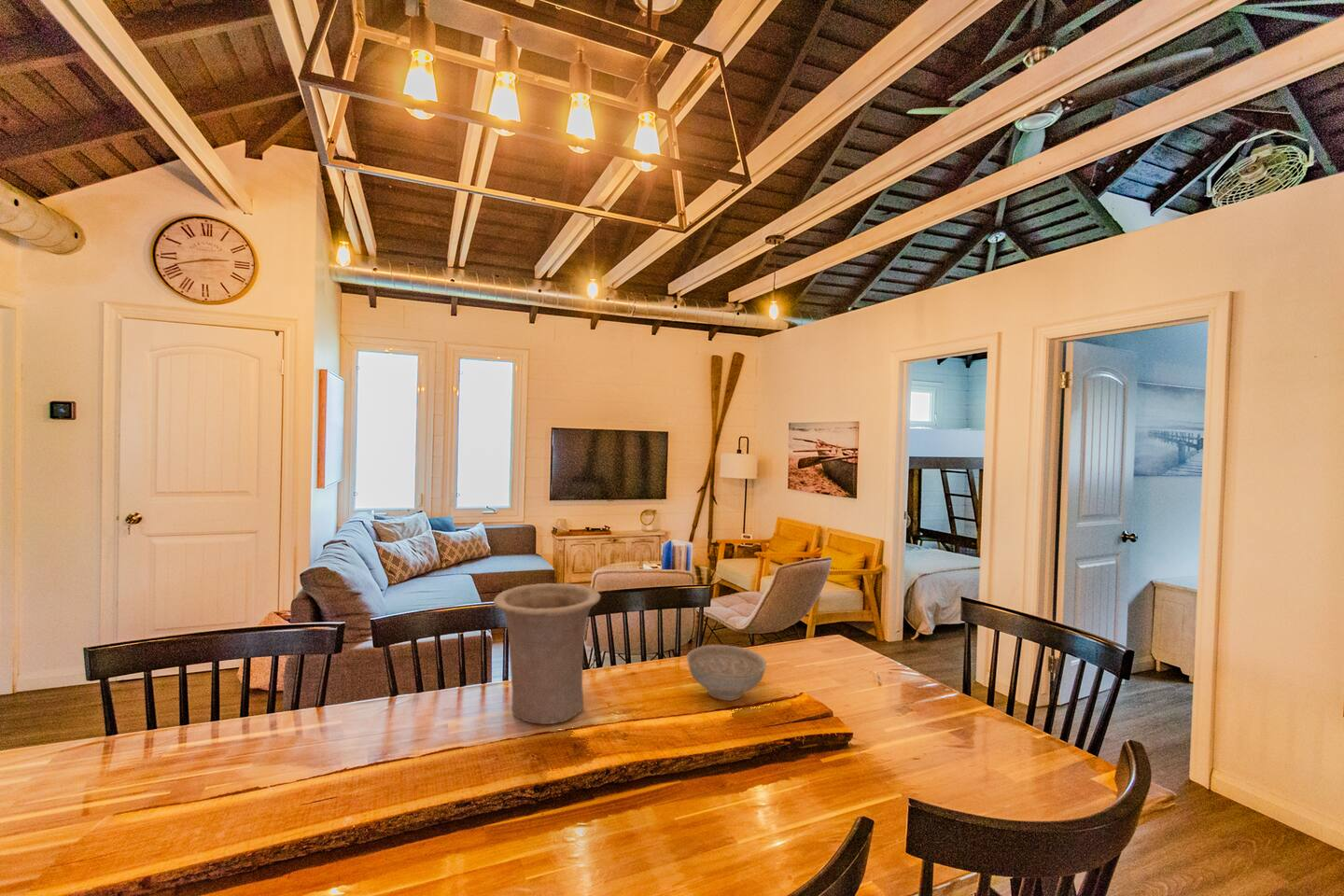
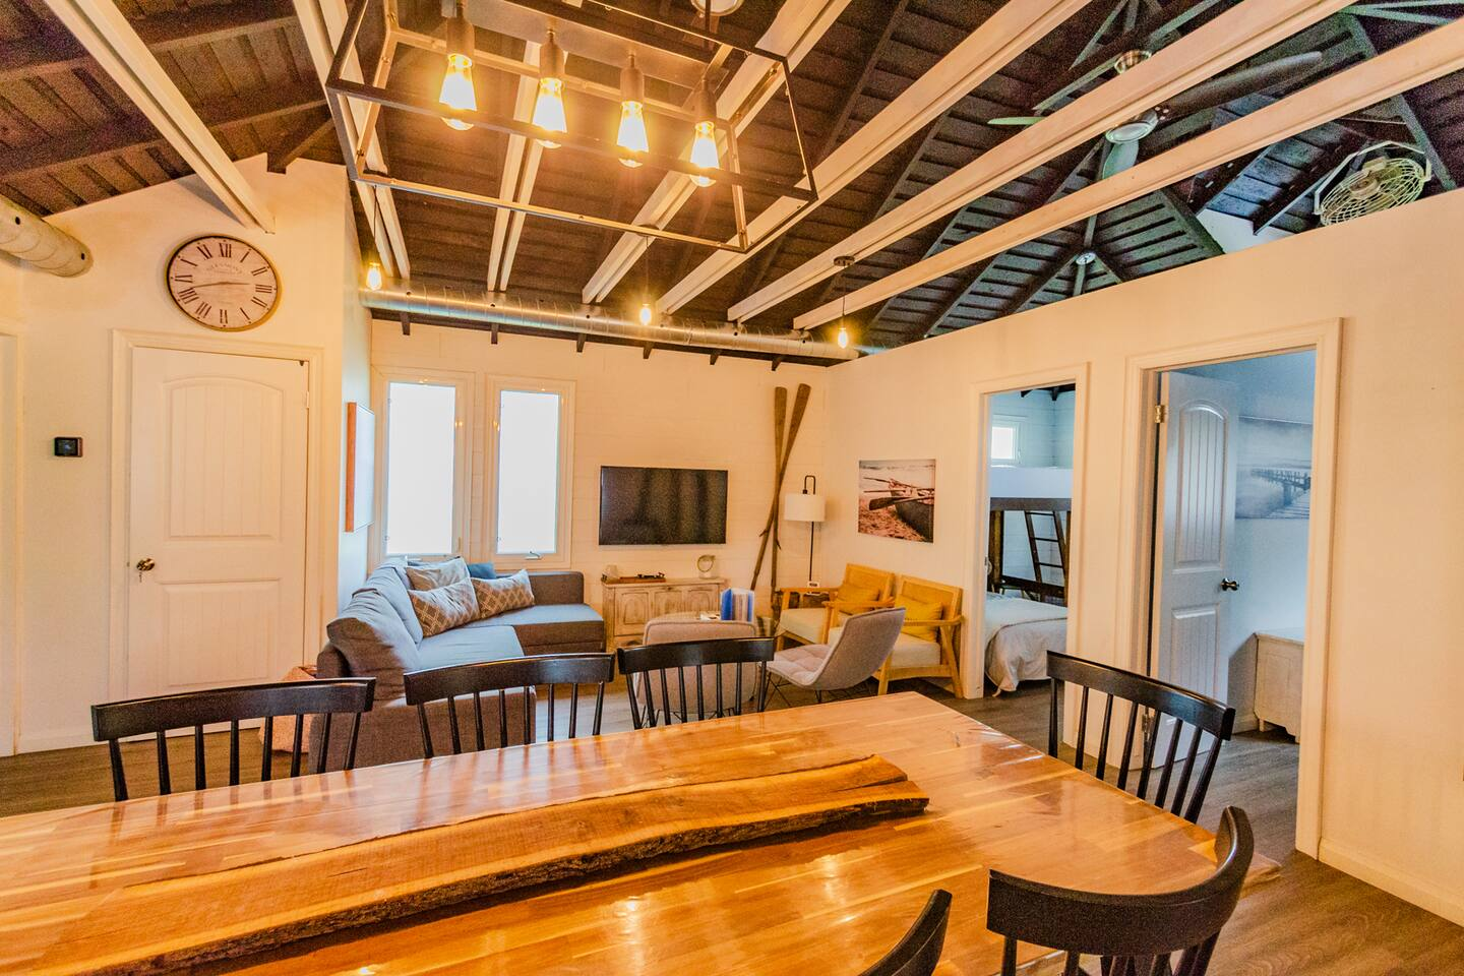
- decorative bowl [686,644,767,702]
- vase [493,582,602,725]
